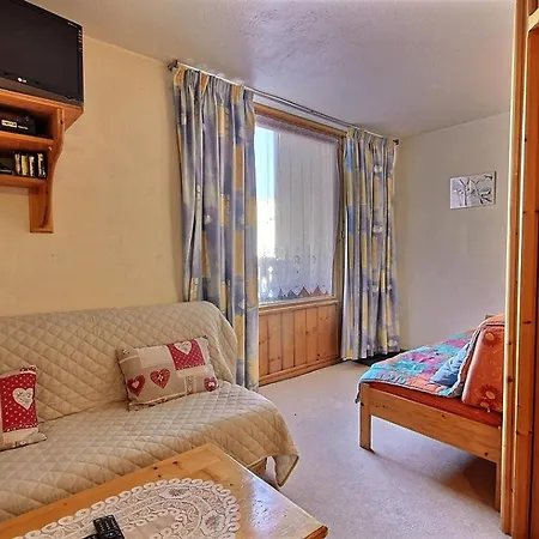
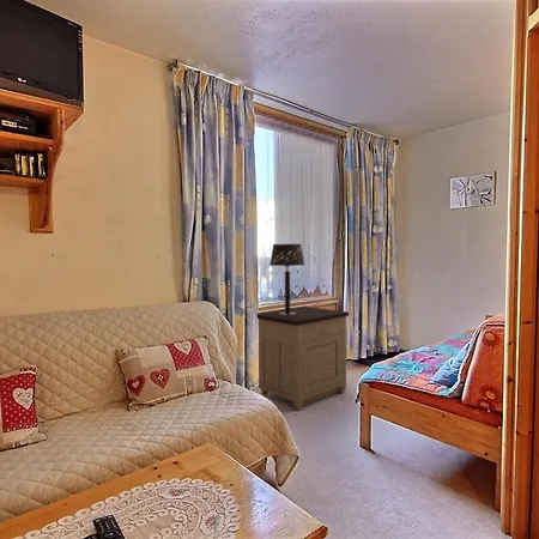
+ nightstand [256,305,350,411]
+ table lamp [270,243,305,315]
